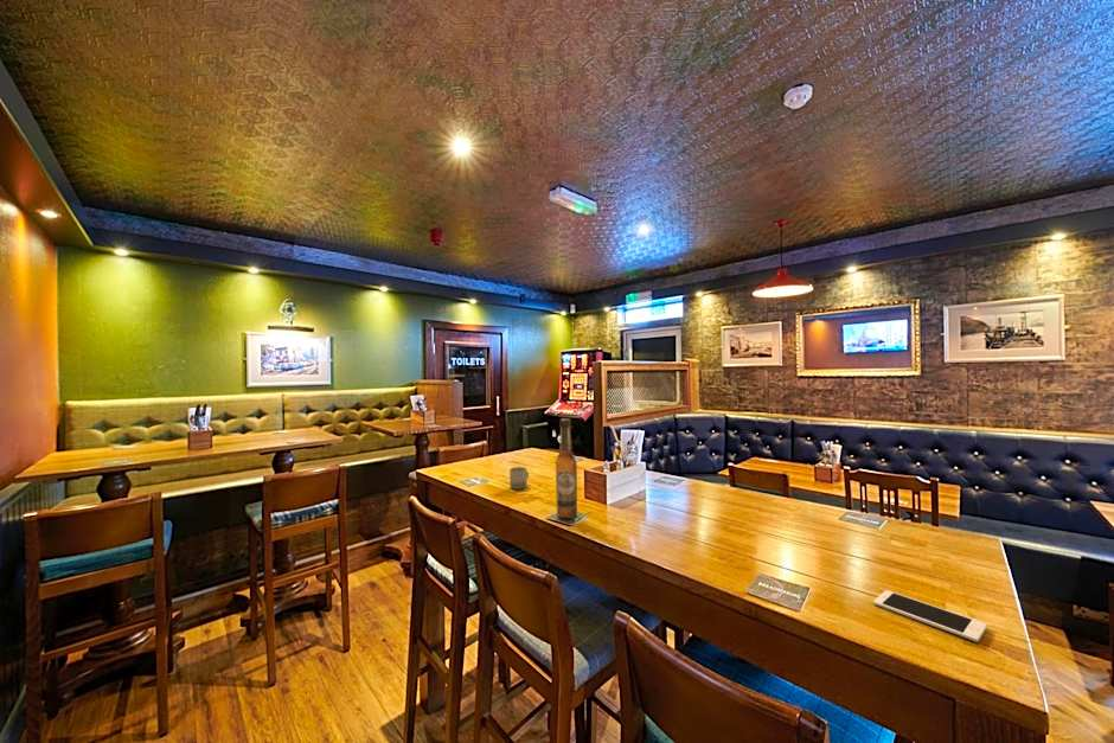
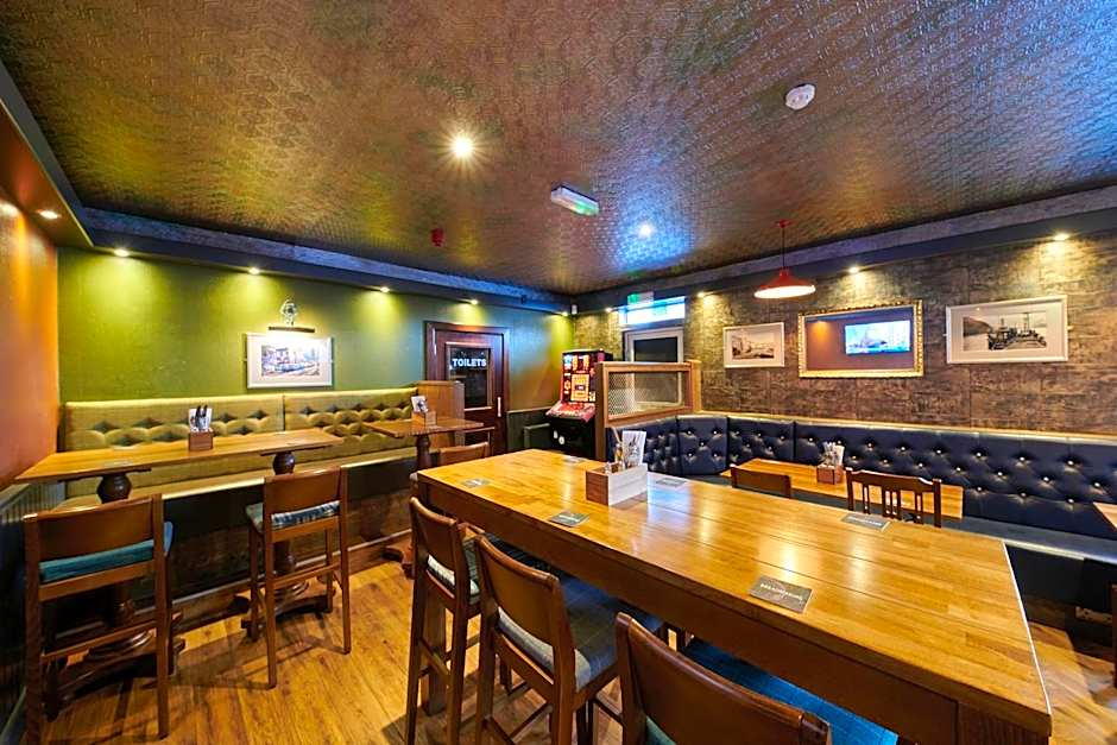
- beer bottle [555,417,578,520]
- cell phone [872,589,988,643]
- cup [508,466,530,491]
